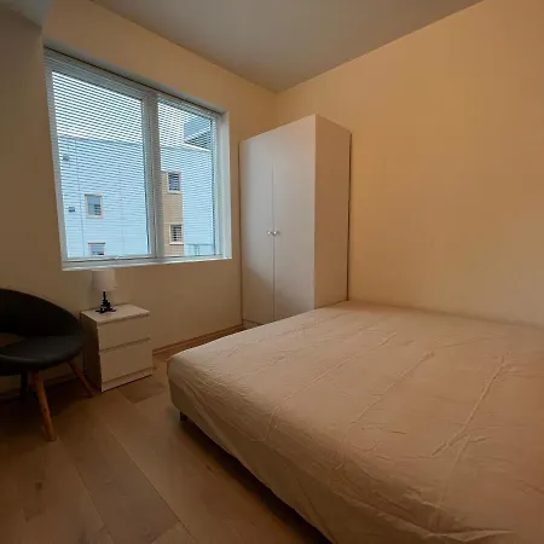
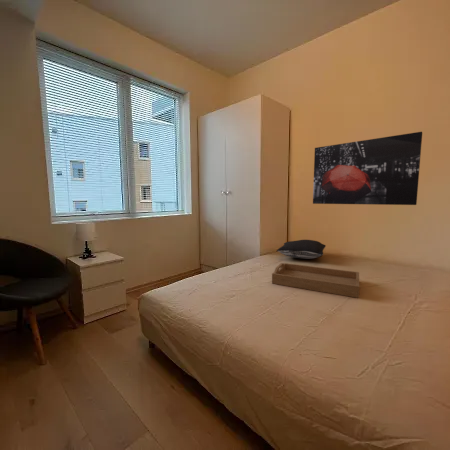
+ serving tray [271,262,360,299]
+ pillow [276,239,327,260]
+ wall art [312,131,423,206]
